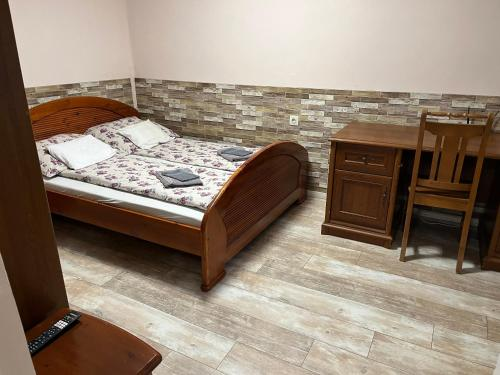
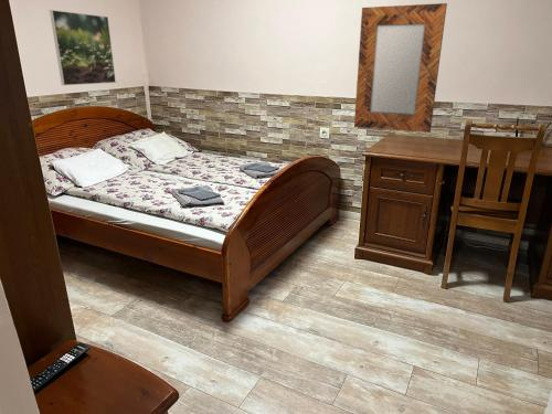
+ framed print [49,9,117,86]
+ home mirror [353,2,448,134]
